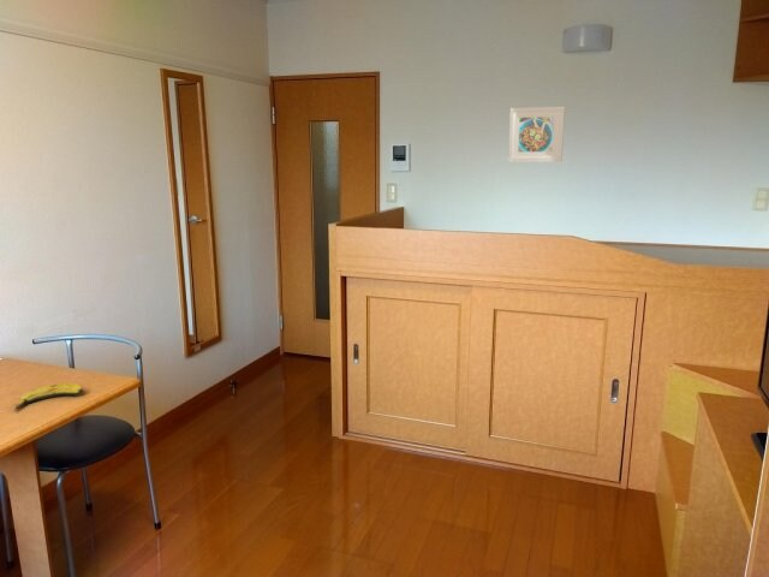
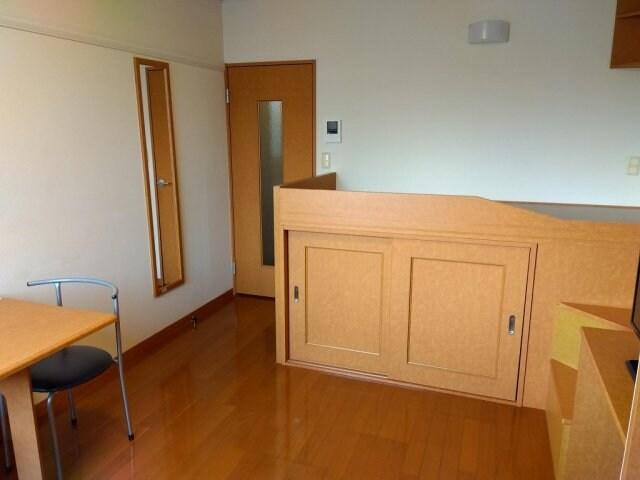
- banana [13,382,84,412]
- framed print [507,105,566,162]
